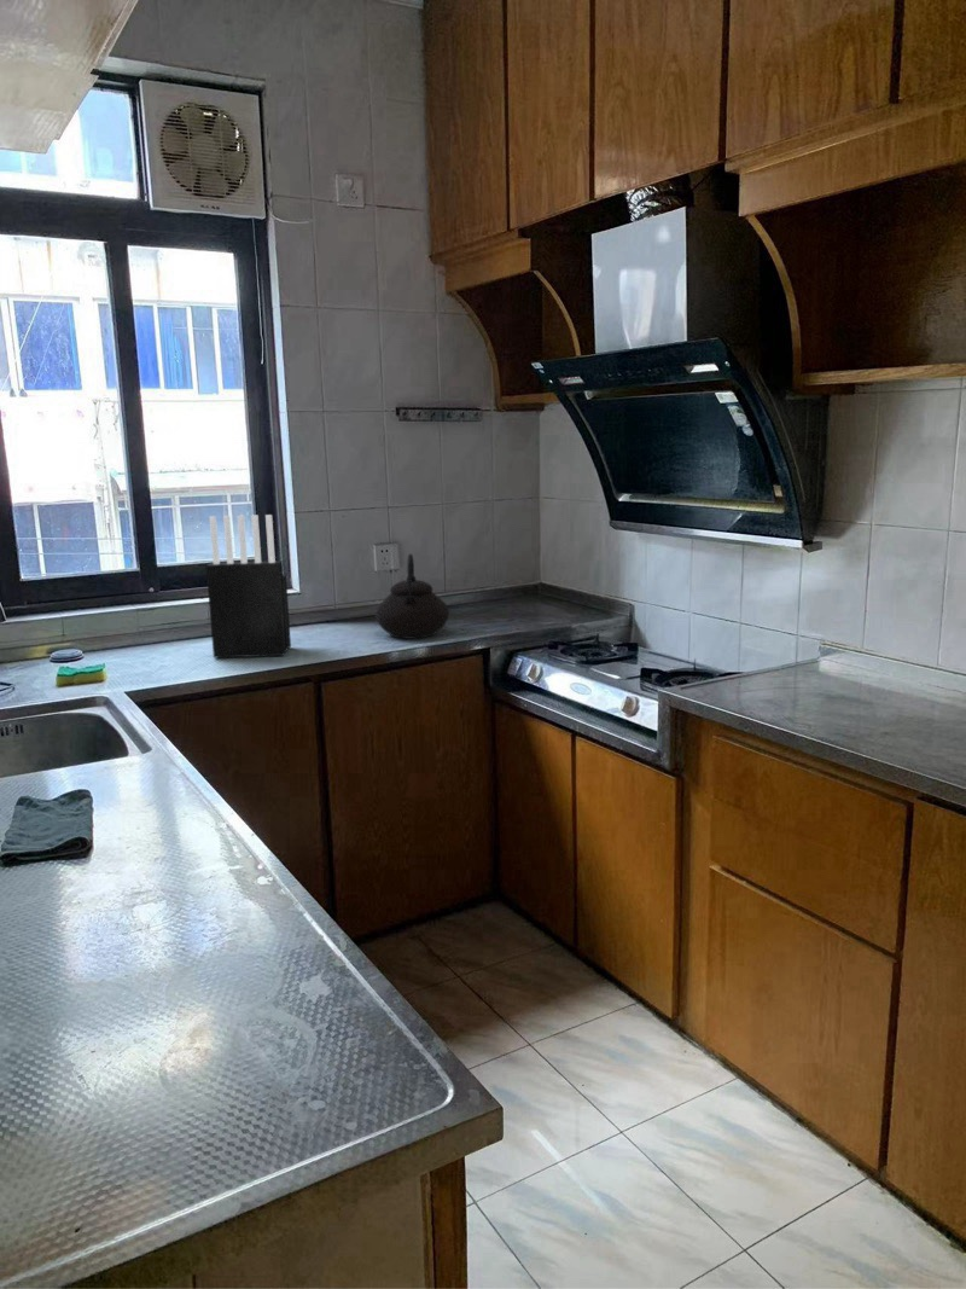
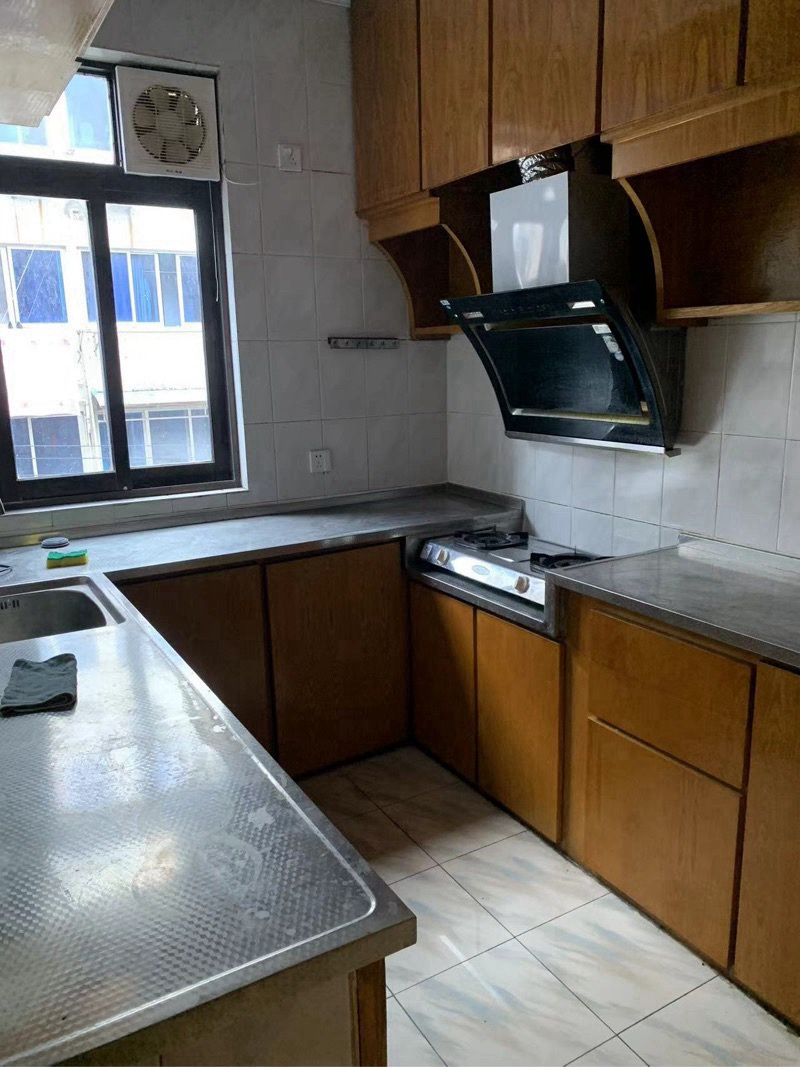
- teapot [374,552,450,639]
- knife block [205,513,292,660]
